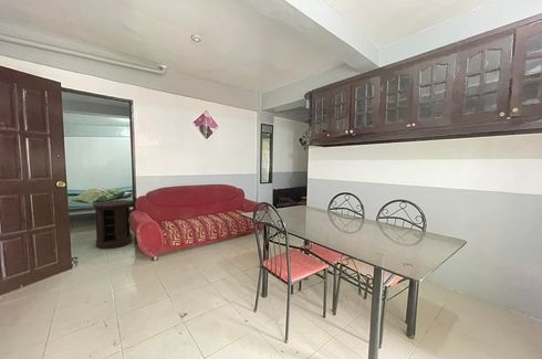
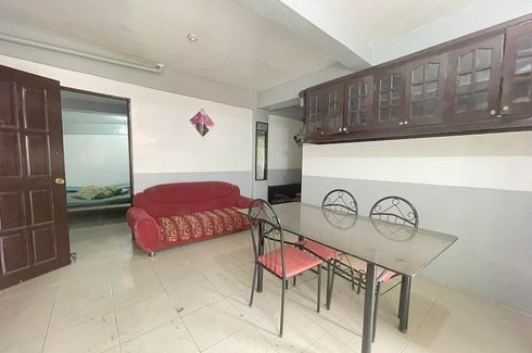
- side table [92,199,133,250]
